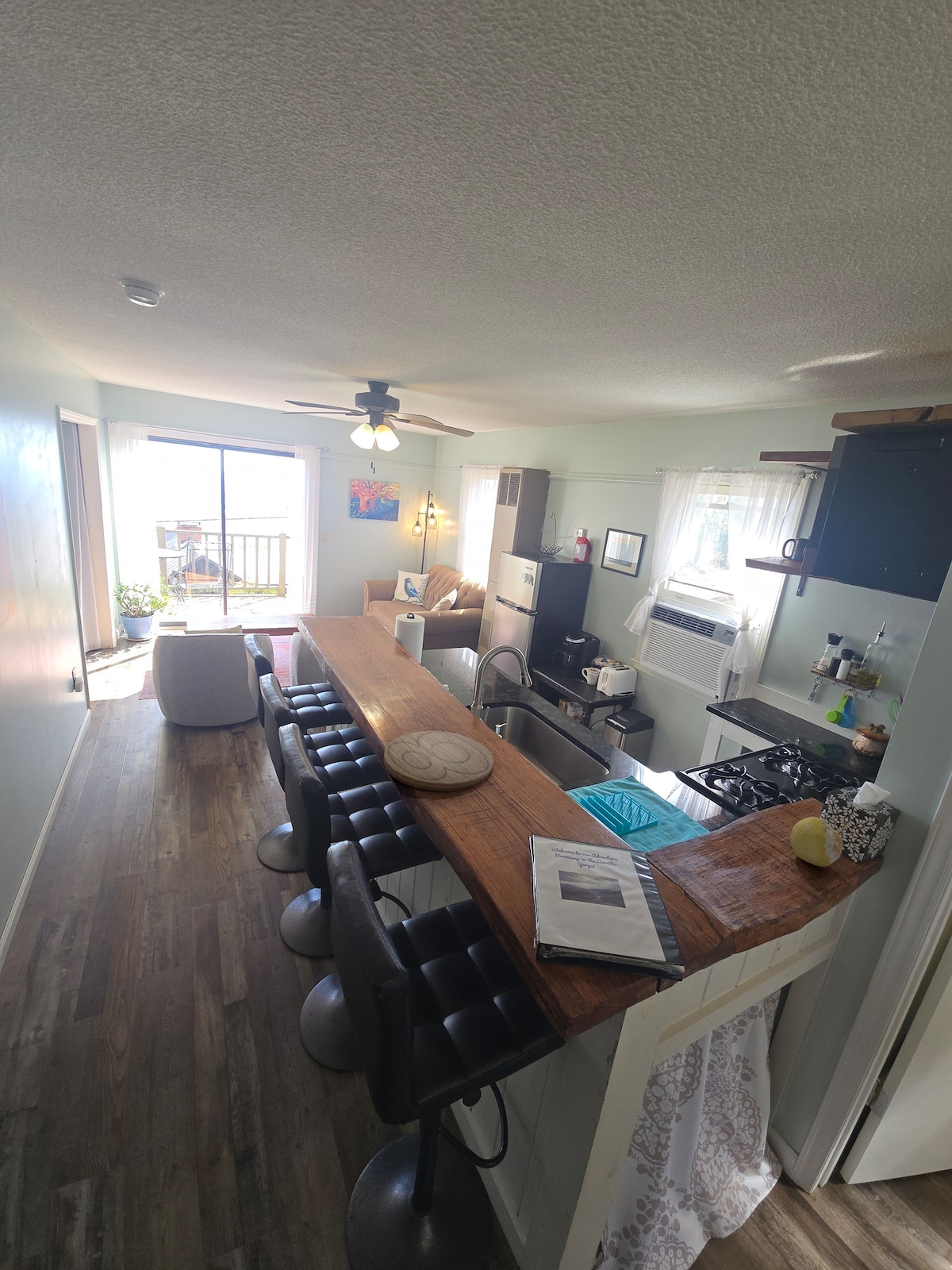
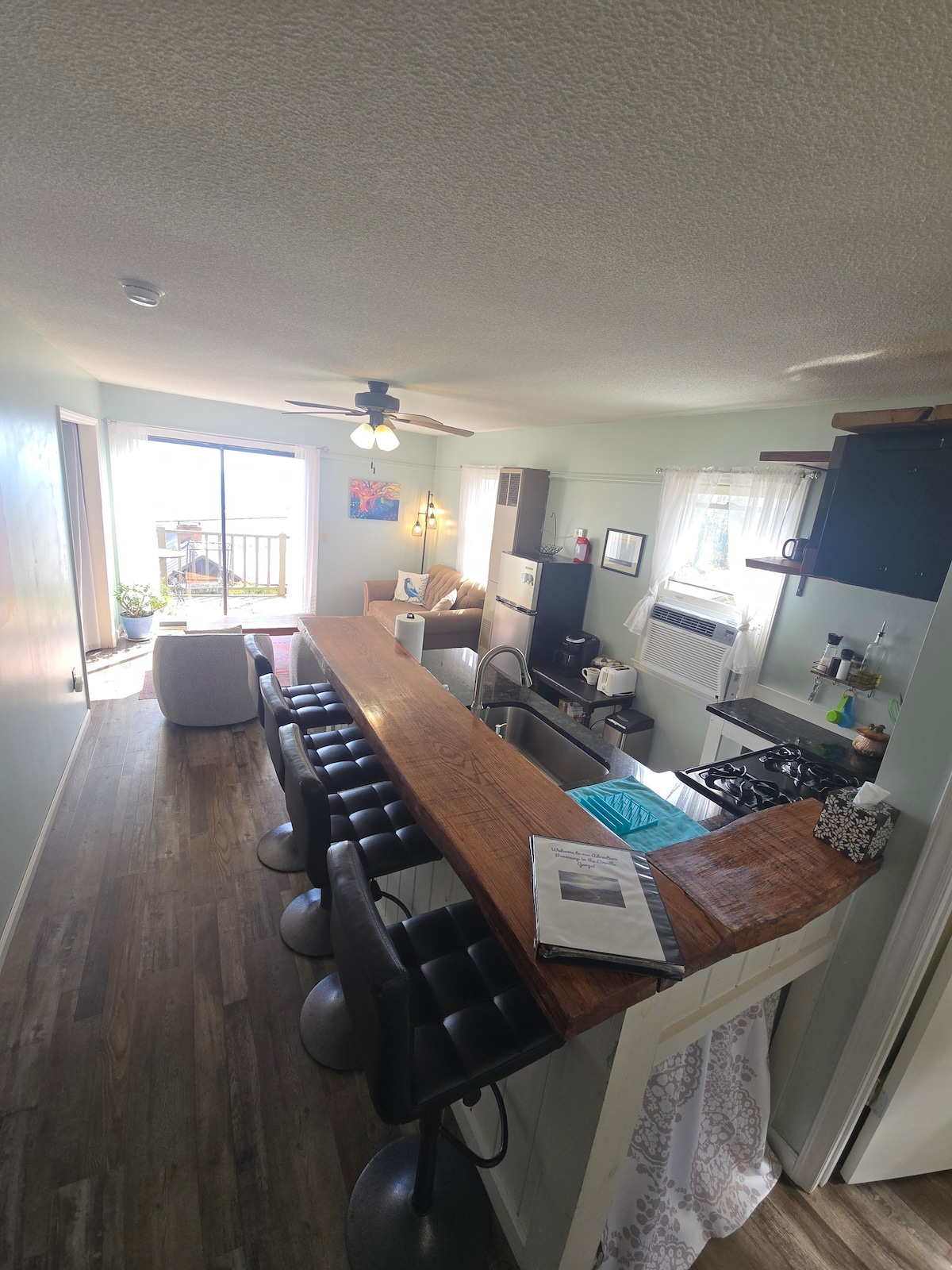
- fruit [789,816,843,868]
- cutting board [382,730,494,793]
